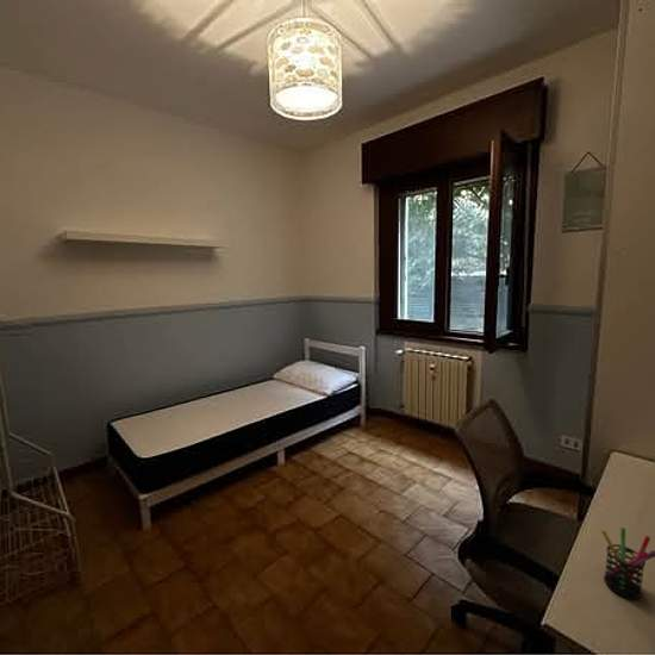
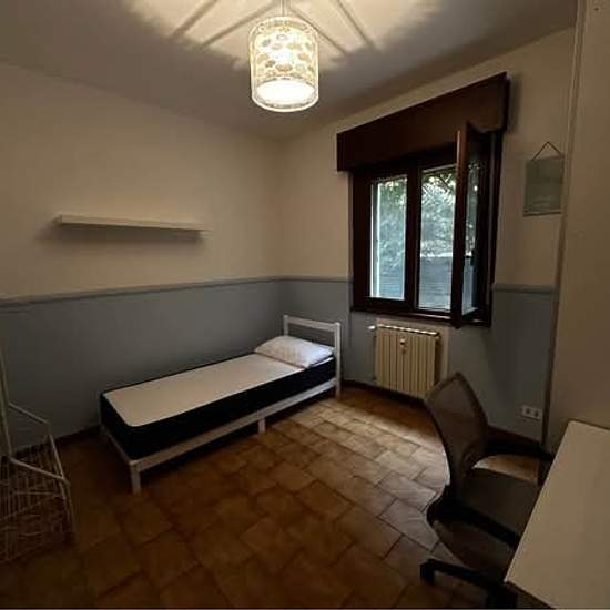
- pen holder [599,526,655,600]
